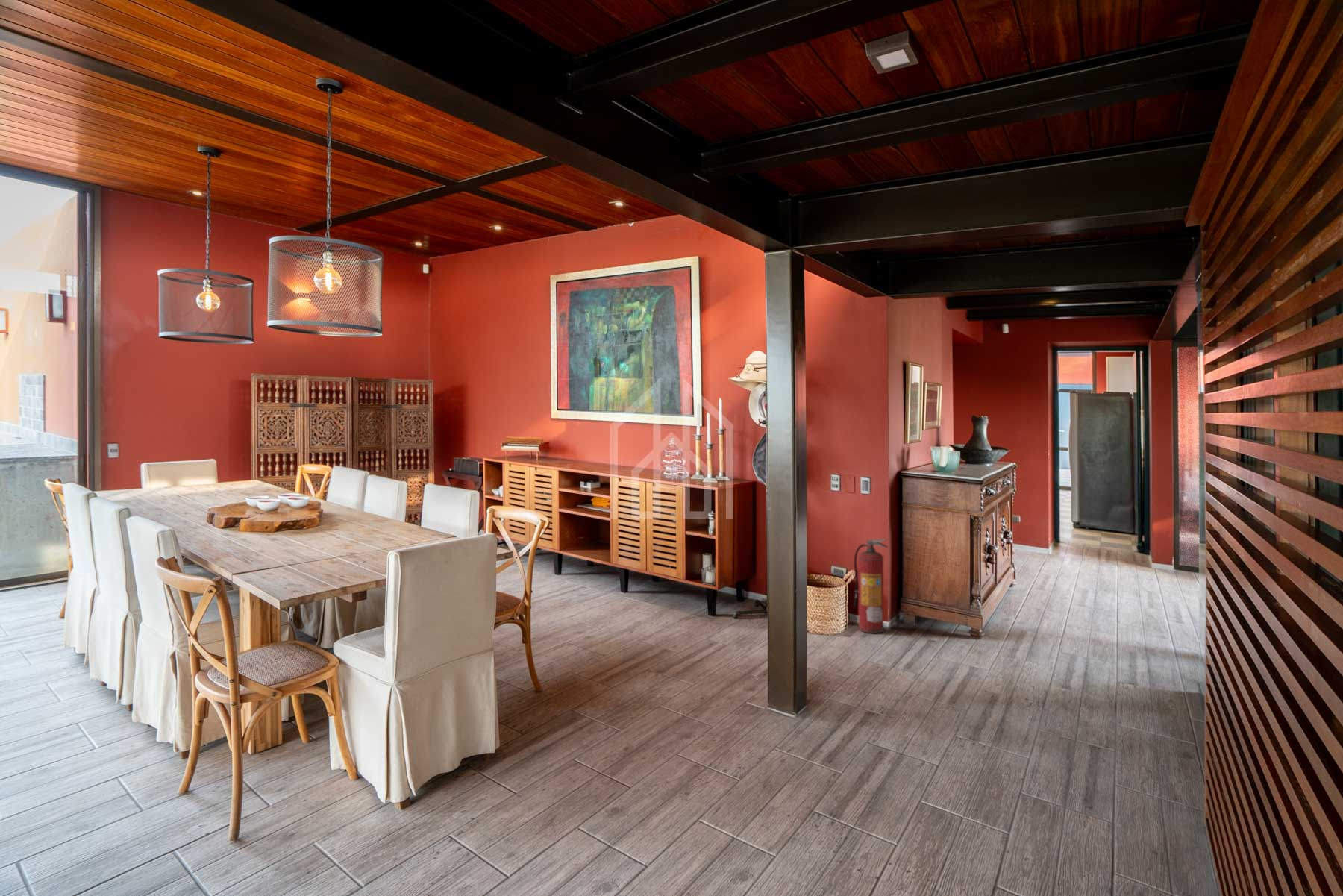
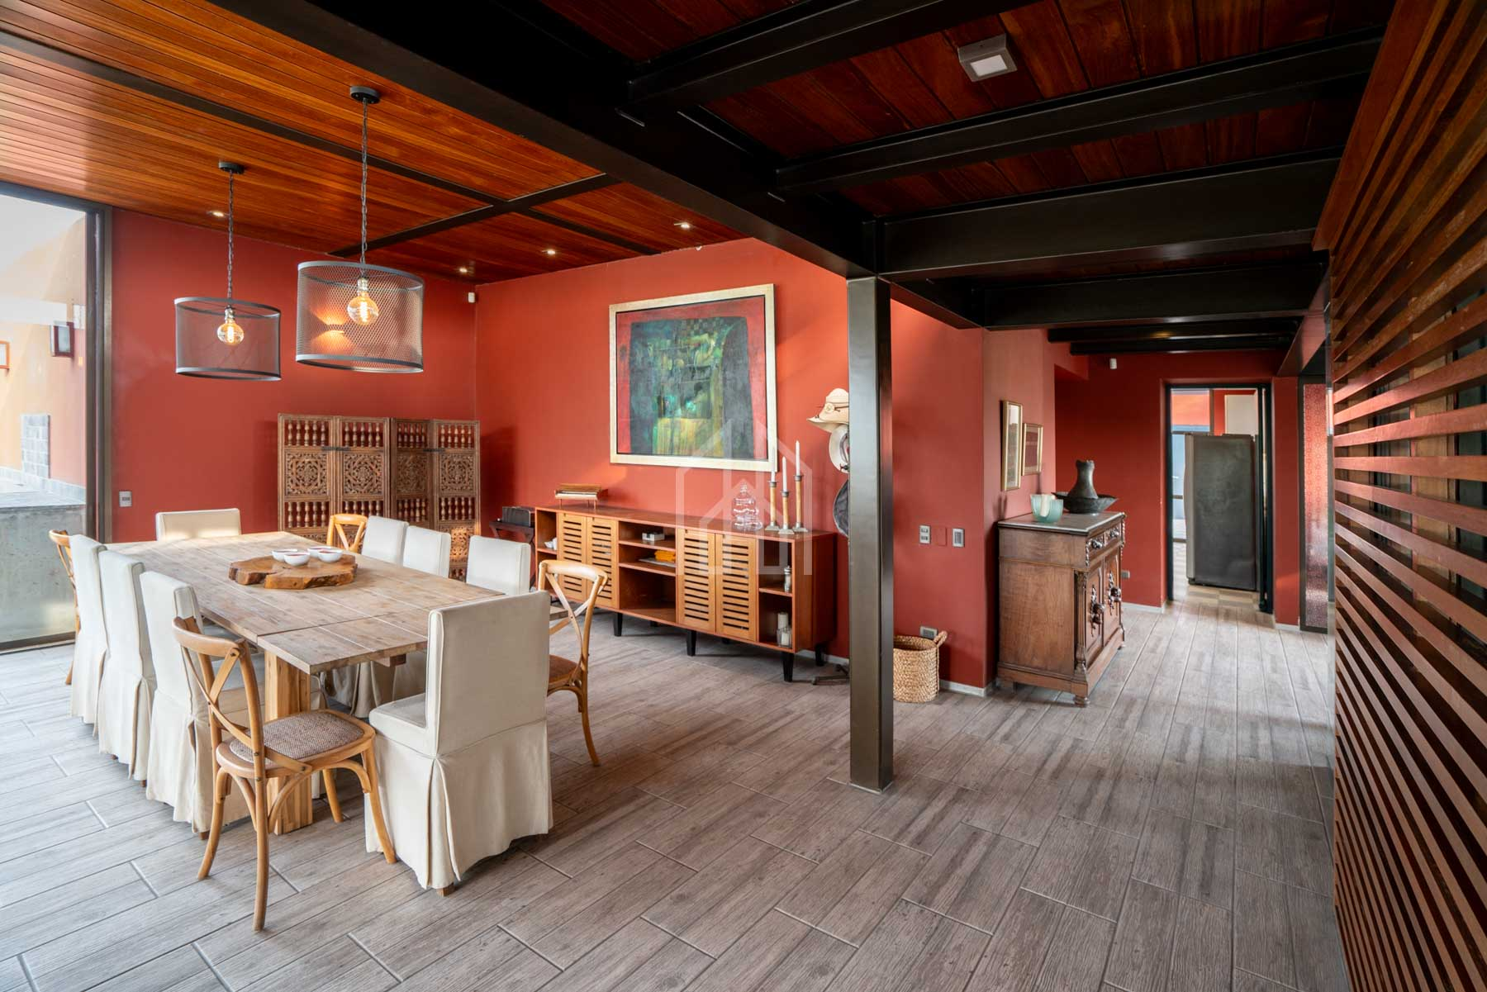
- fire extinguisher [853,538,889,634]
